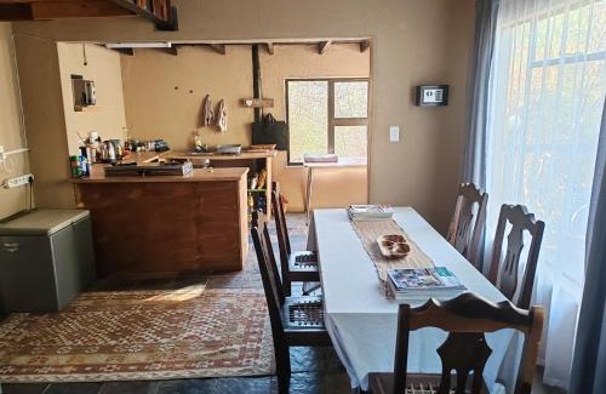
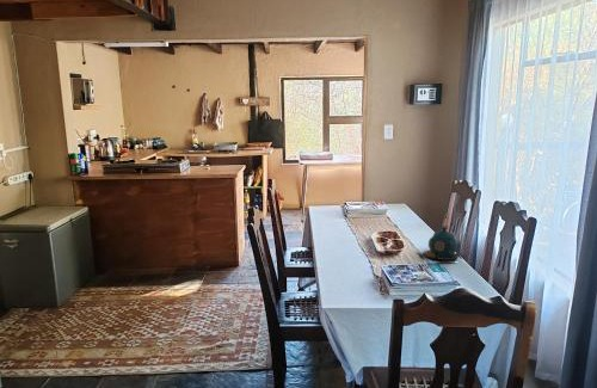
+ teapot [416,226,467,263]
